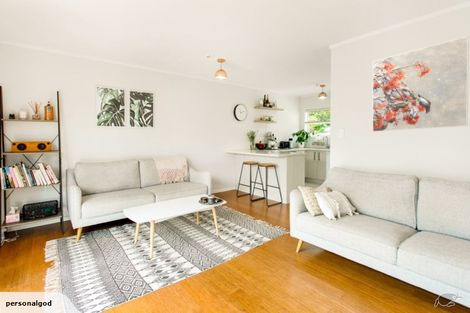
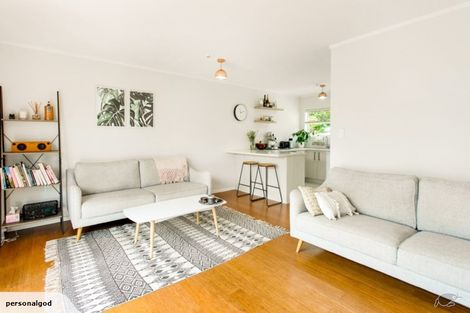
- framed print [372,35,470,133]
